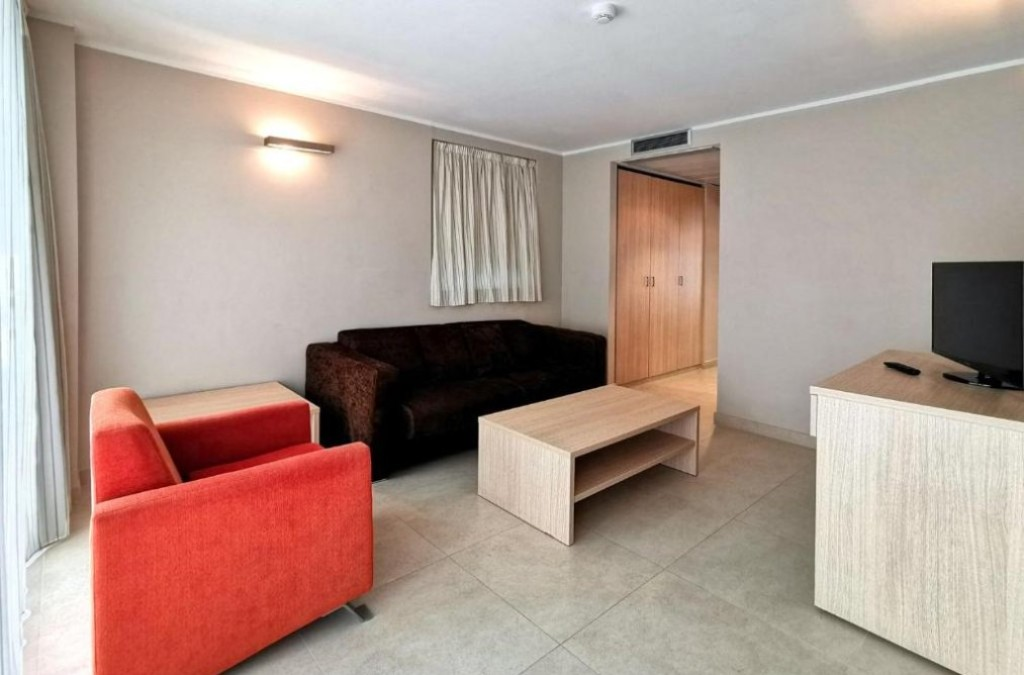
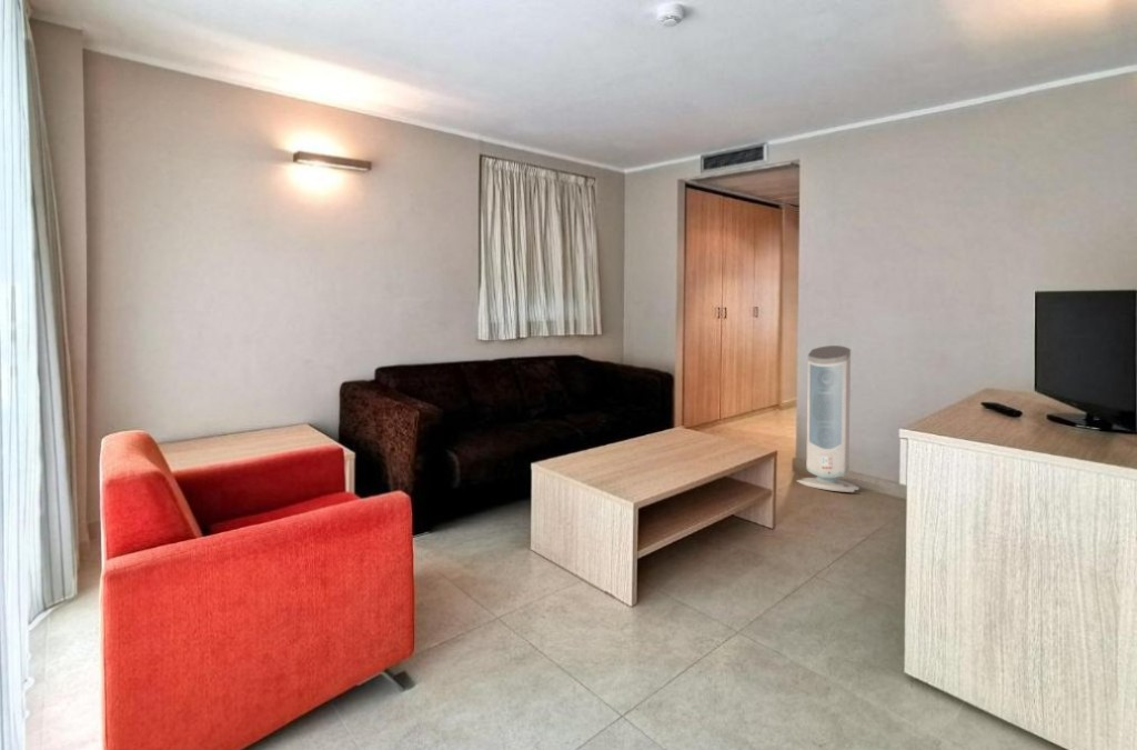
+ air purifier [795,344,861,493]
